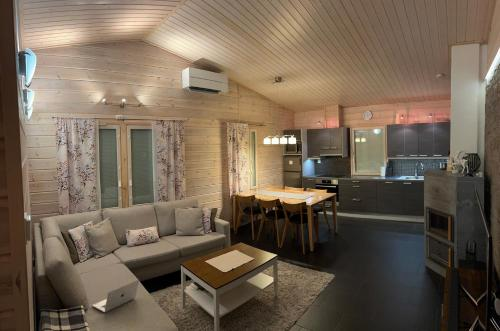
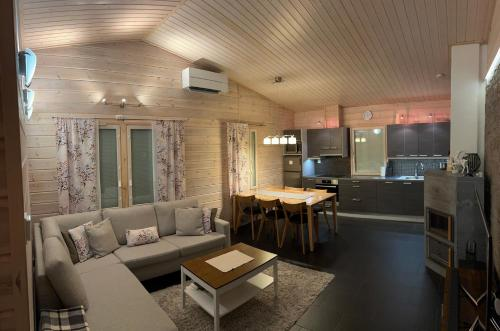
- laptop [92,279,140,314]
